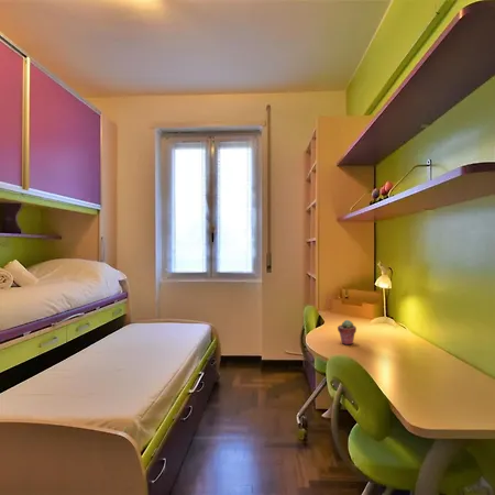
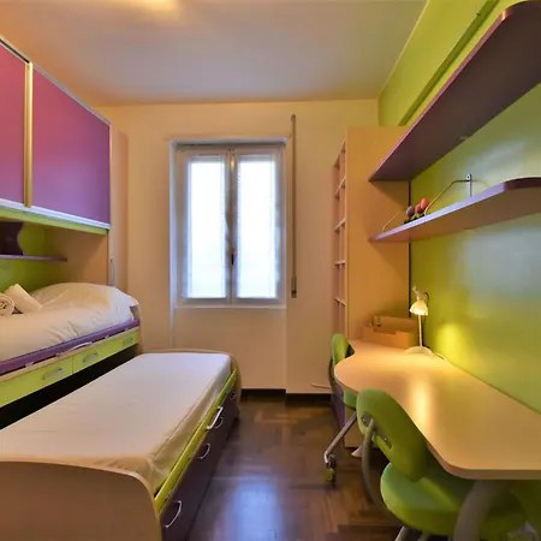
- potted succulent [337,319,358,345]
